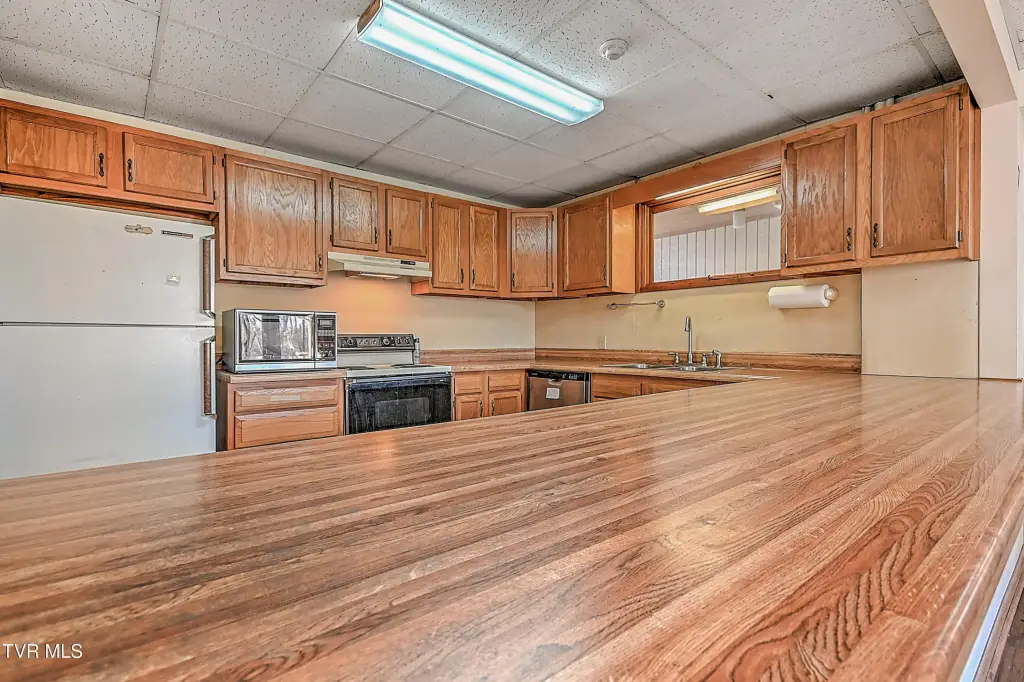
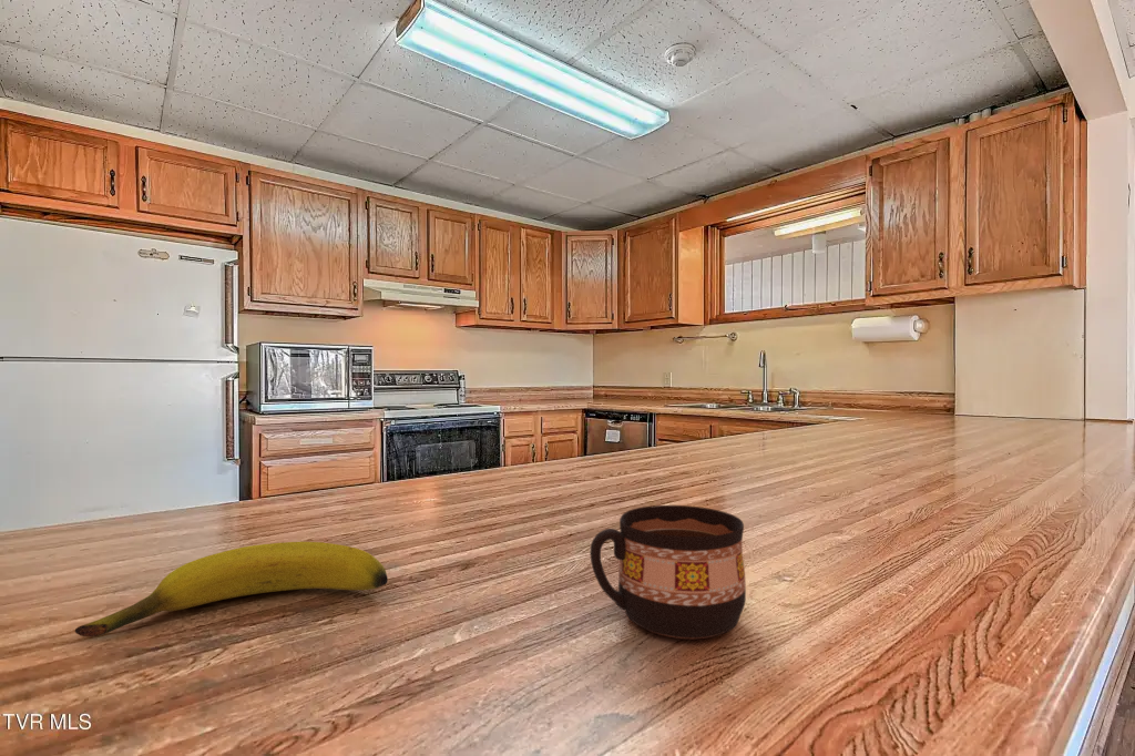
+ banana [74,541,389,637]
+ cup [589,504,747,640]
